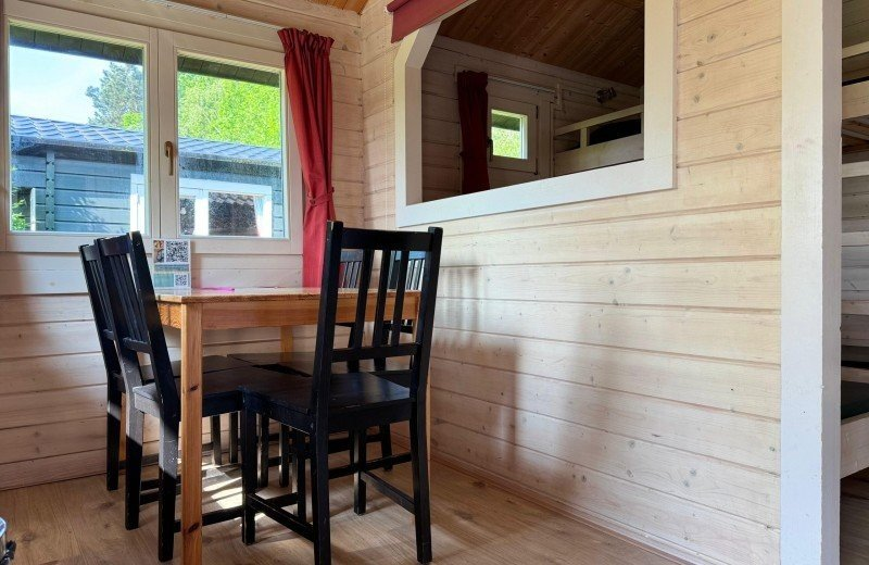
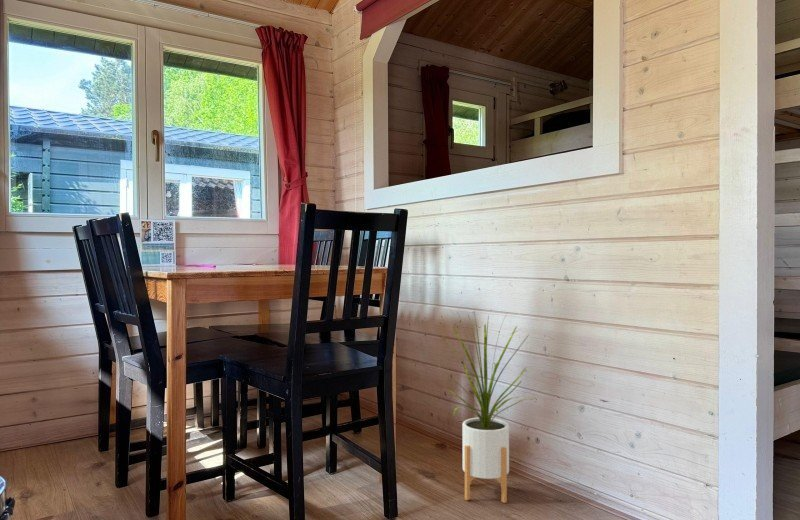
+ house plant [429,311,537,504]
